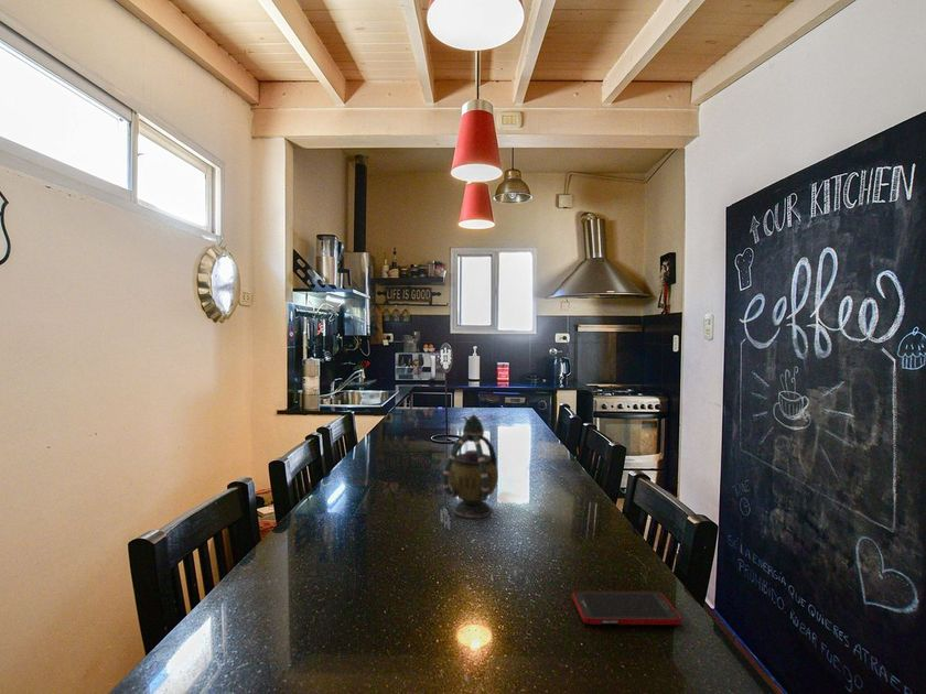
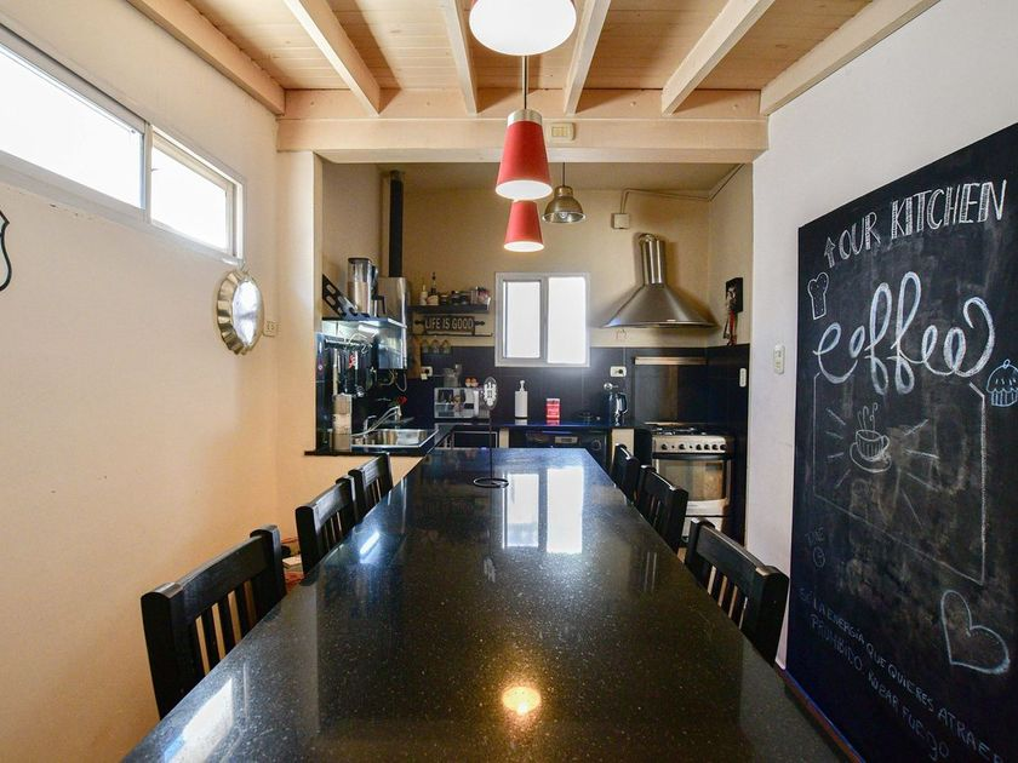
- cell phone [571,589,682,626]
- teapot [442,413,499,519]
